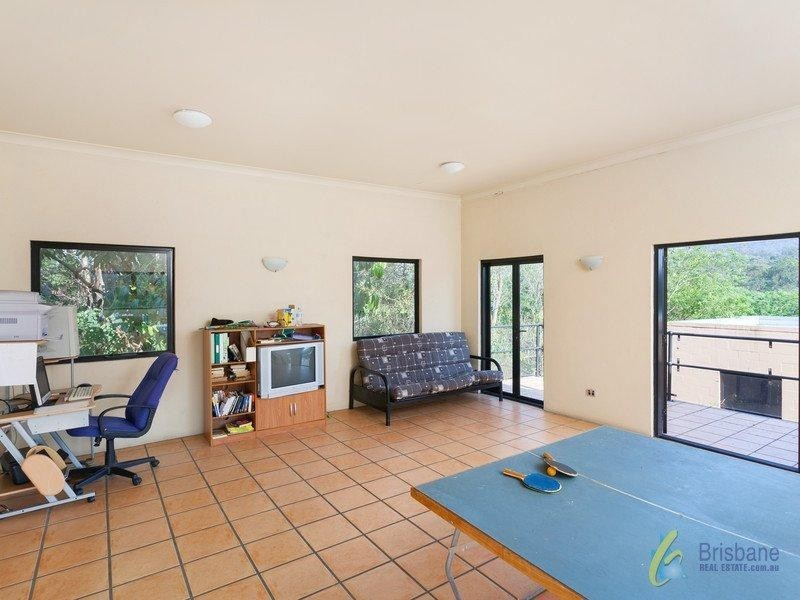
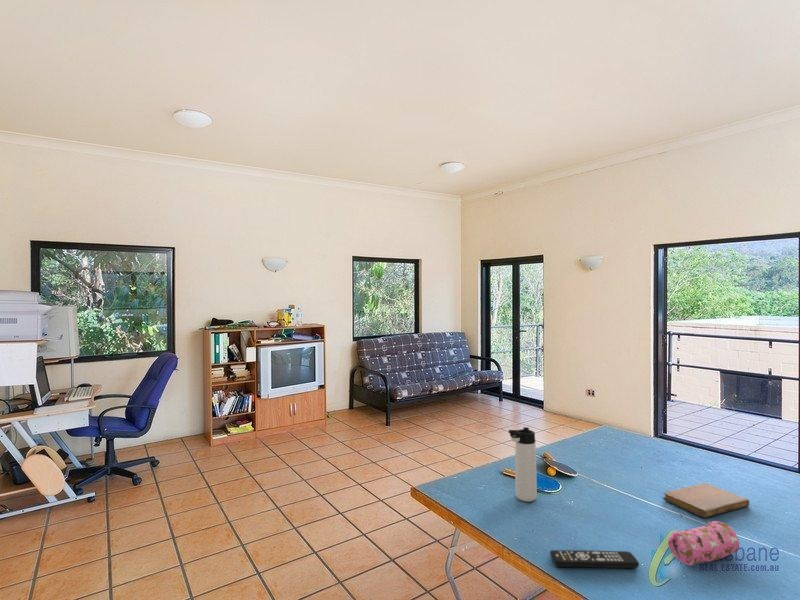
+ remote control [549,549,640,569]
+ notebook [662,482,751,519]
+ thermos bottle [507,426,538,503]
+ pencil case [667,520,740,567]
